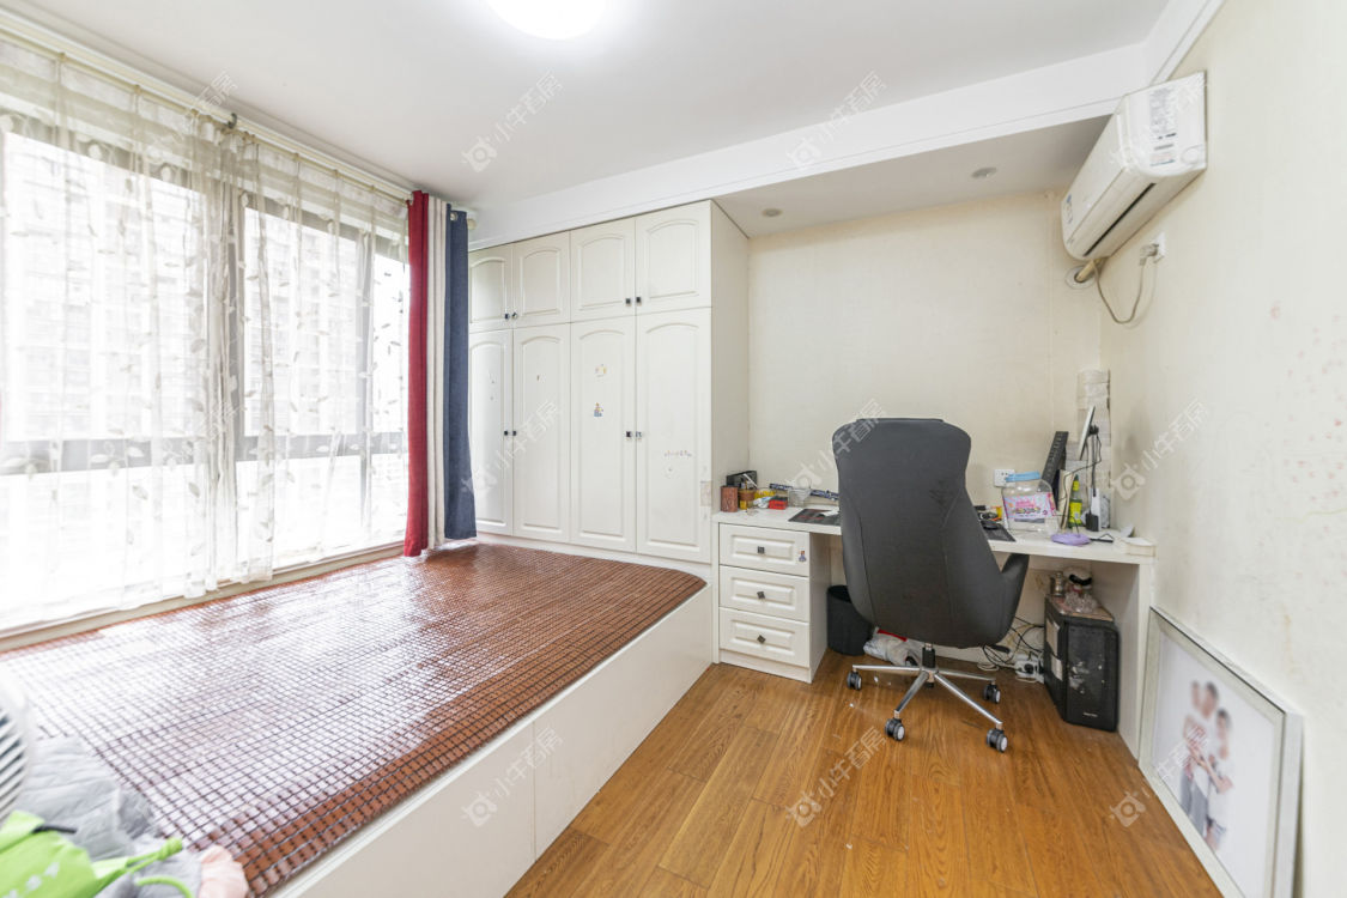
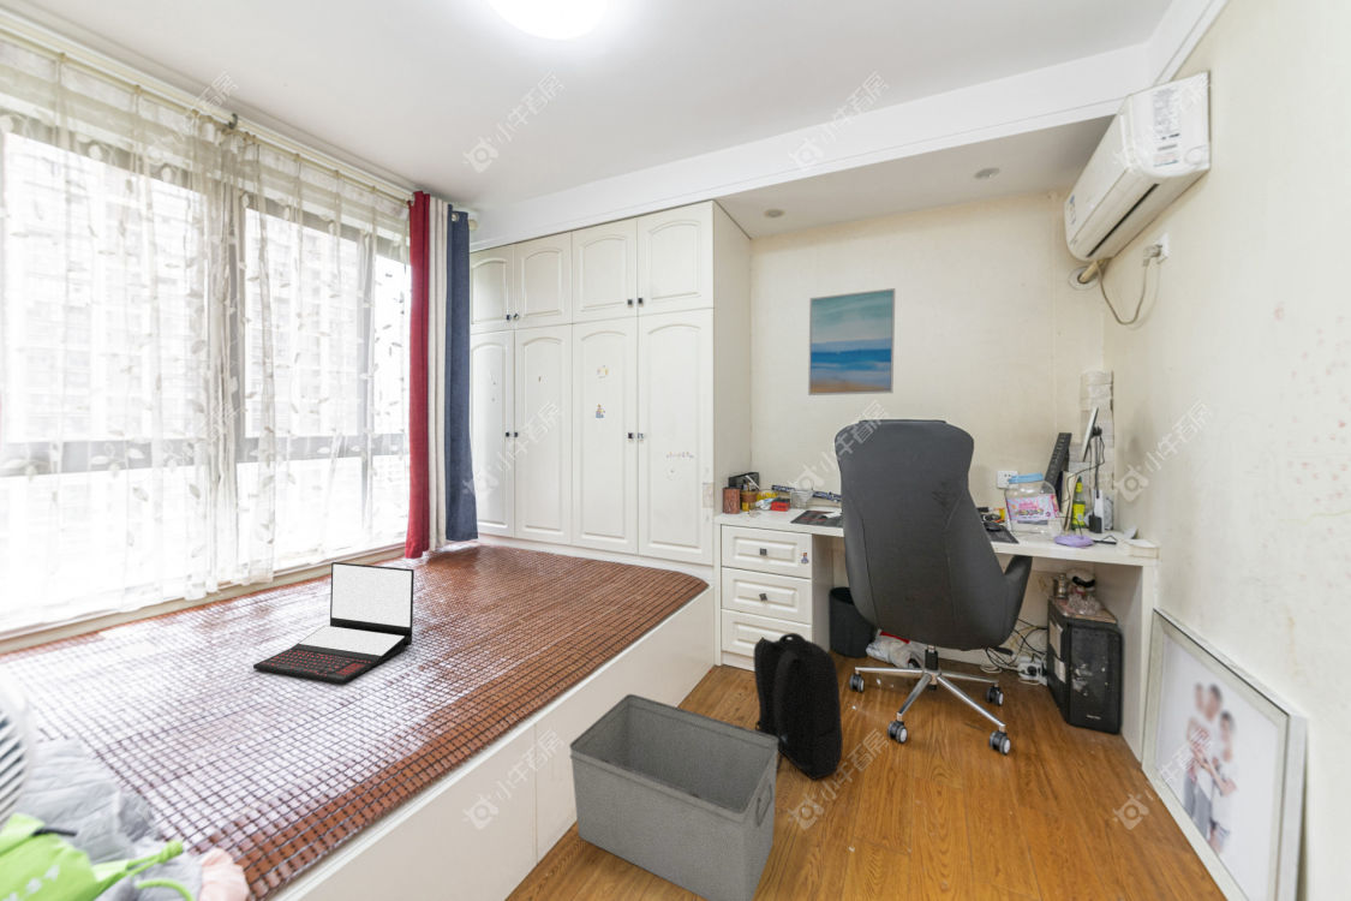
+ backpack [753,632,844,781]
+ storage bin [568,693,779,901]
+ wall art [807,287,896,396]
+ laptop [252,561,416,685]
